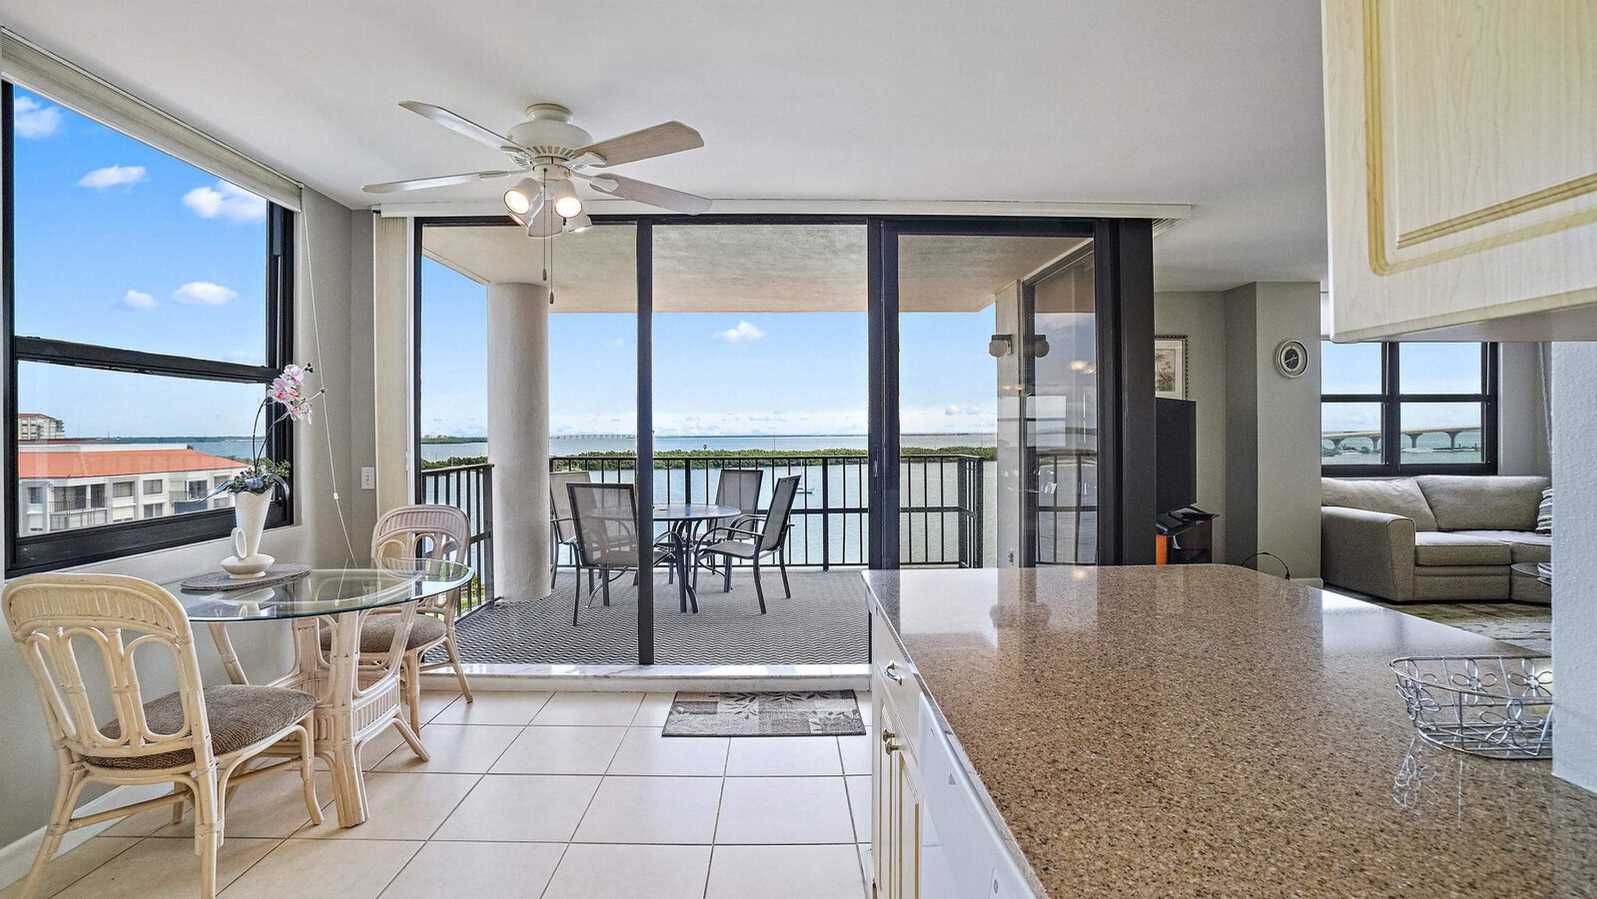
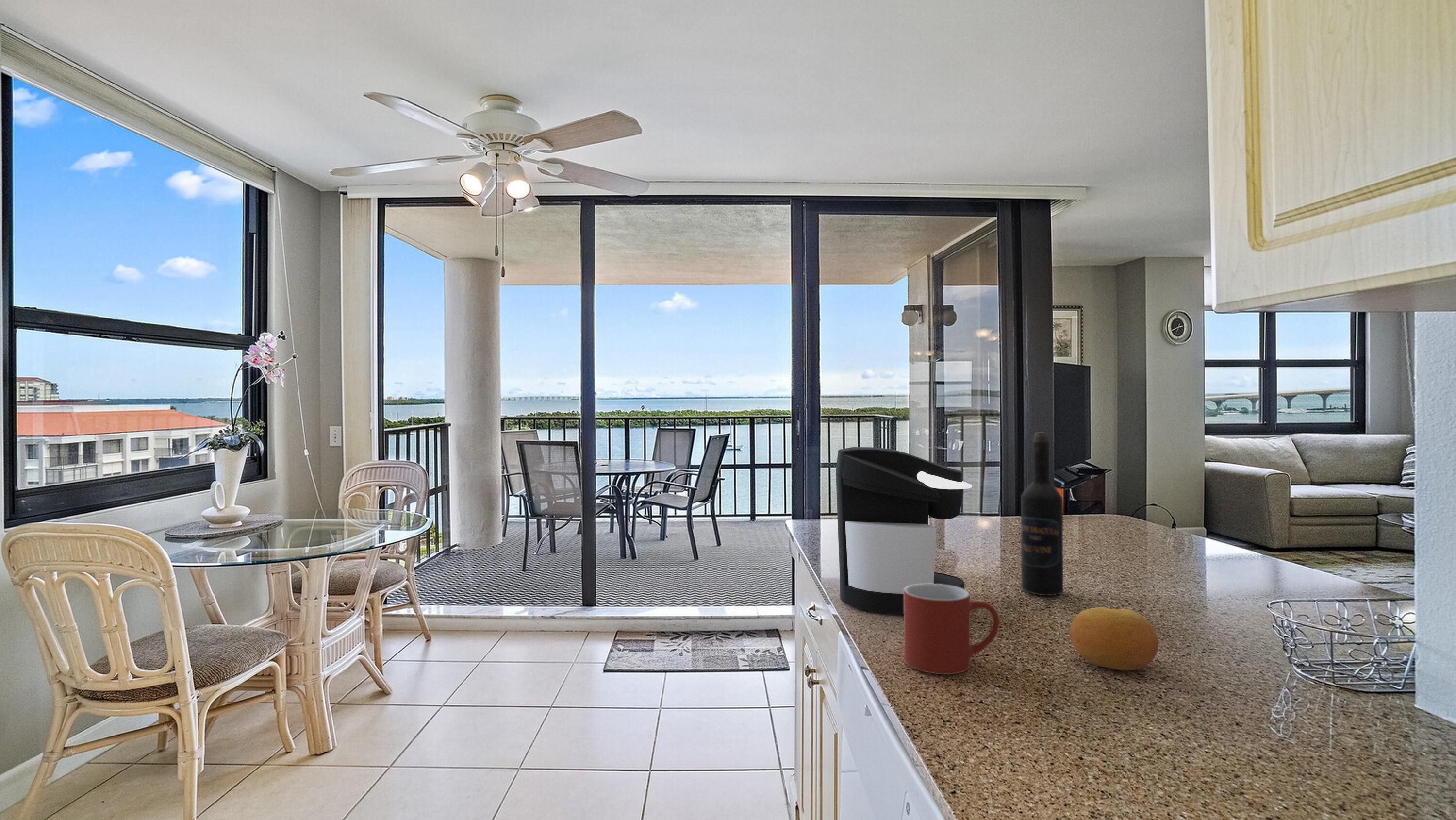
+ wine bottle [1020,432,1064,596]
+ mug [903,584,1000,675]
+ fruit [1069,606,1159,671]
+ coffee maker [835,447,972,615]
